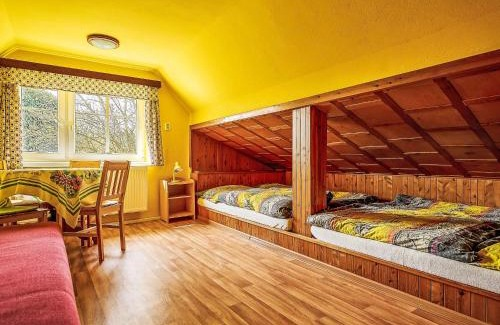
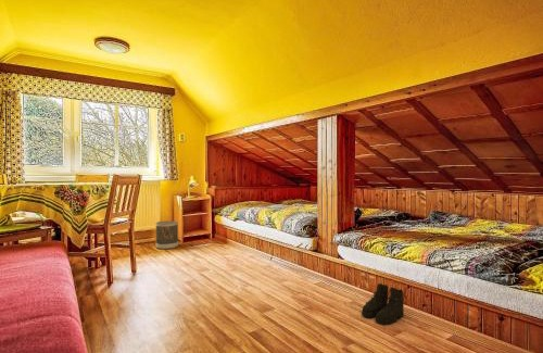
+ boots [361,282,405,326]
+ wastebasket [154,219,179,250]
